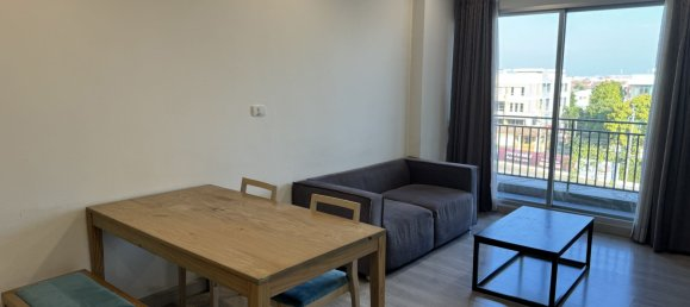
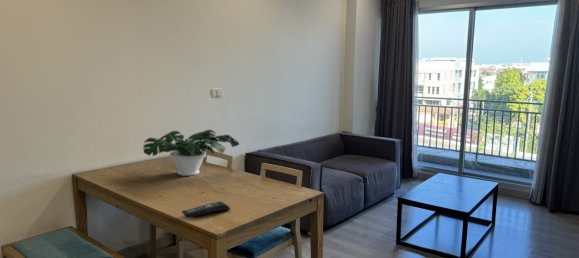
+ remote control [181,201,231,219]
+ potted plant [142,129,240,177]
